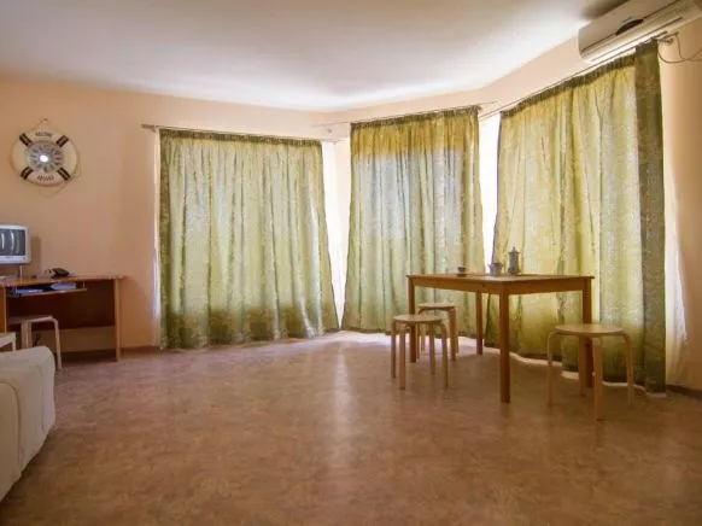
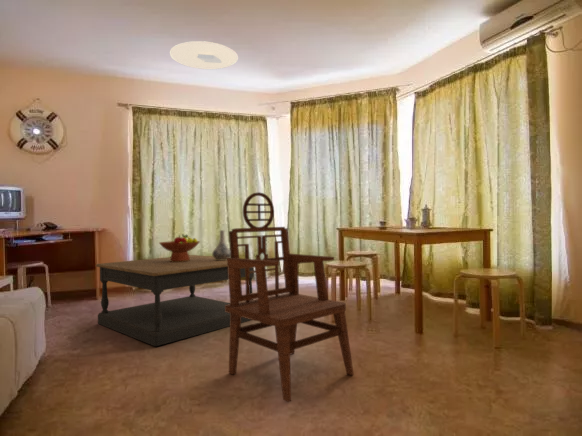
+ decorative vase [211,229,231,260]
+ coffee table [95,254,255,347]
+ fruit bowl [158,233,201,262]
+ armchair [225,191,355,403]
+ ceiling light [169,40,239,70]
